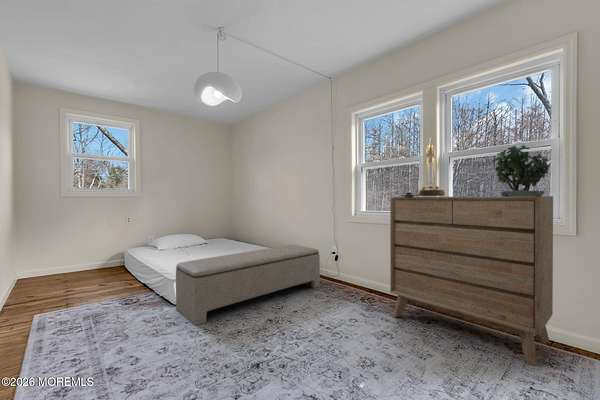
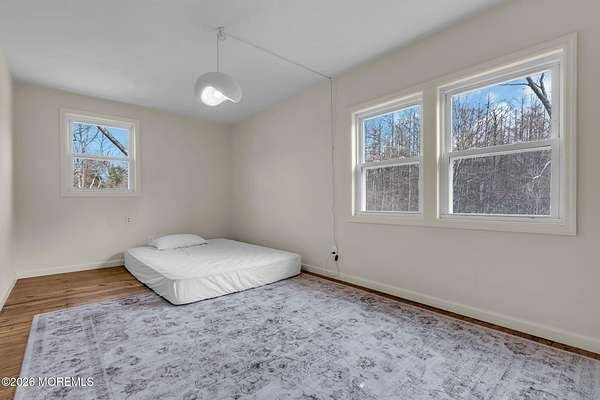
- potted plant [491,144,551,197]
- dresser [389,195,554,366]
- table lamp [398,137,446,197]
- bench [175,244,321,326]
